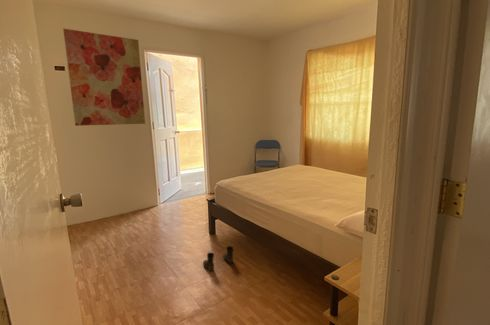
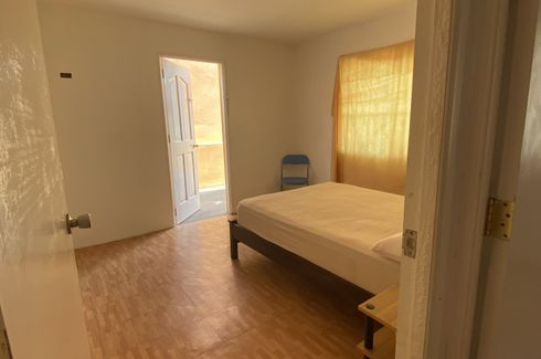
- wall art [62,28,146,127]
- boots [202,245,235,272]
